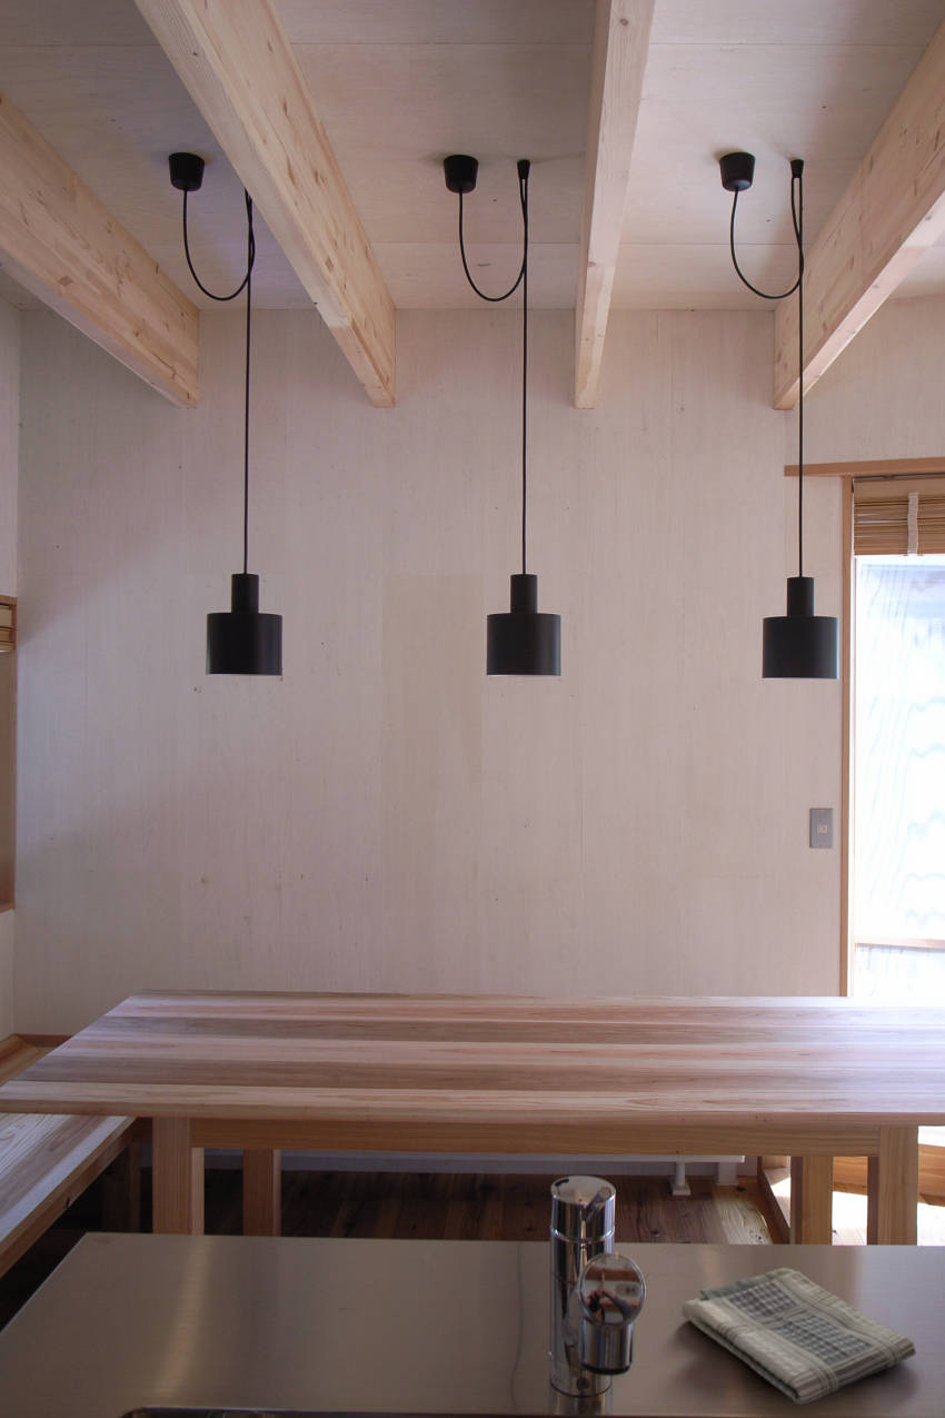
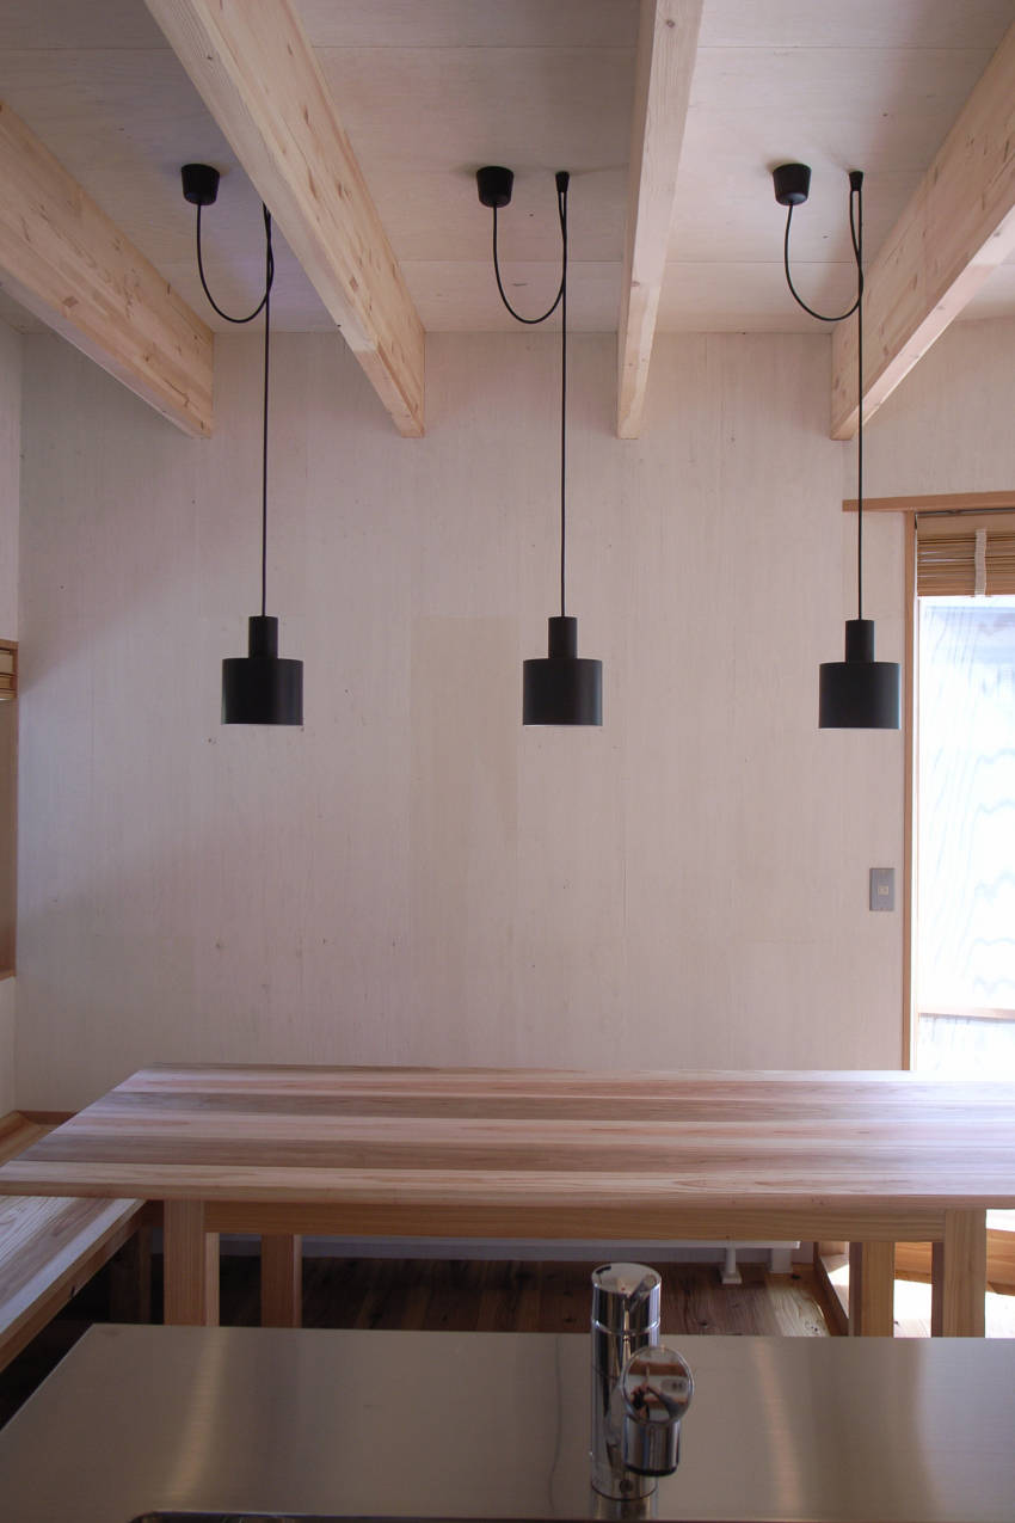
- dish towel [680,1267,917,1406]
